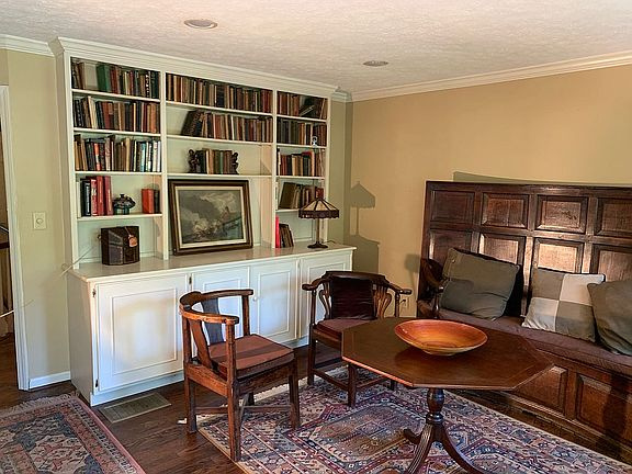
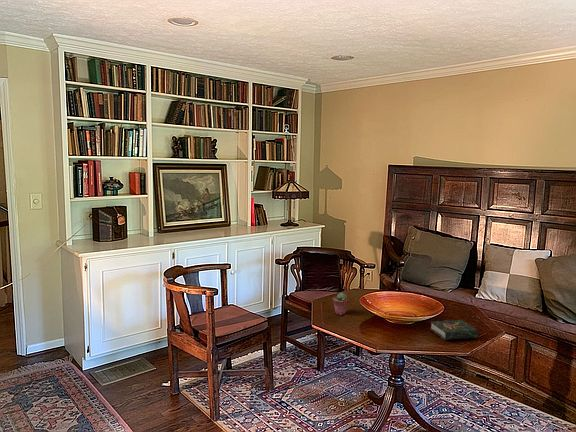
+ potted succulent [332,292,350,316]
+ book [429,319,480,341]
